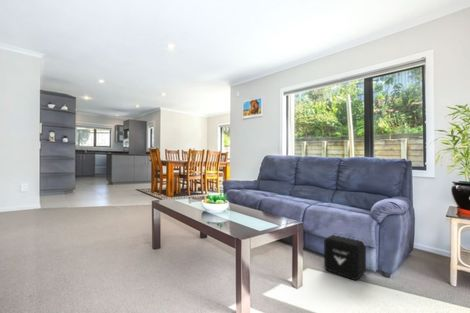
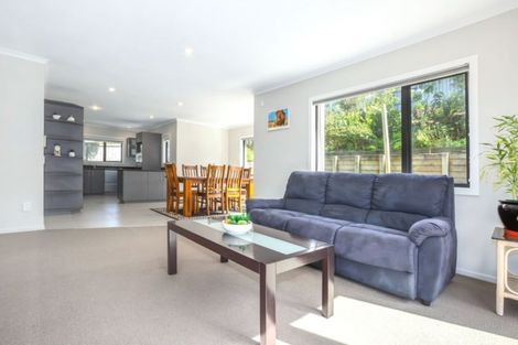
- air purifier [323,234,367,281]
